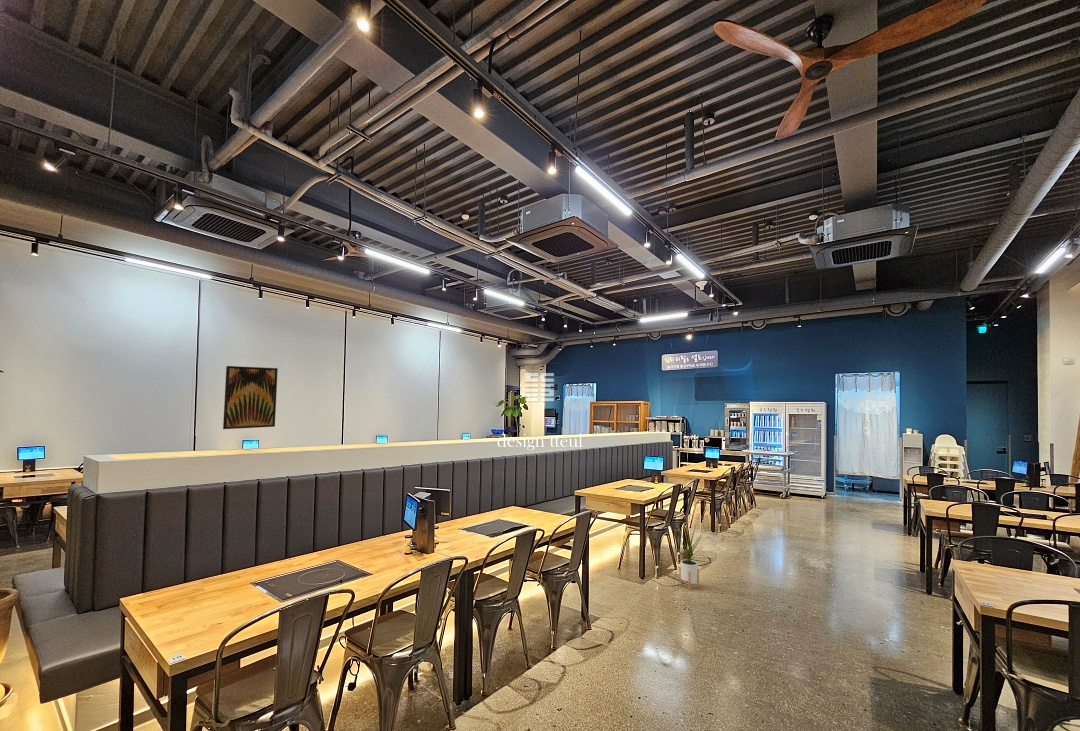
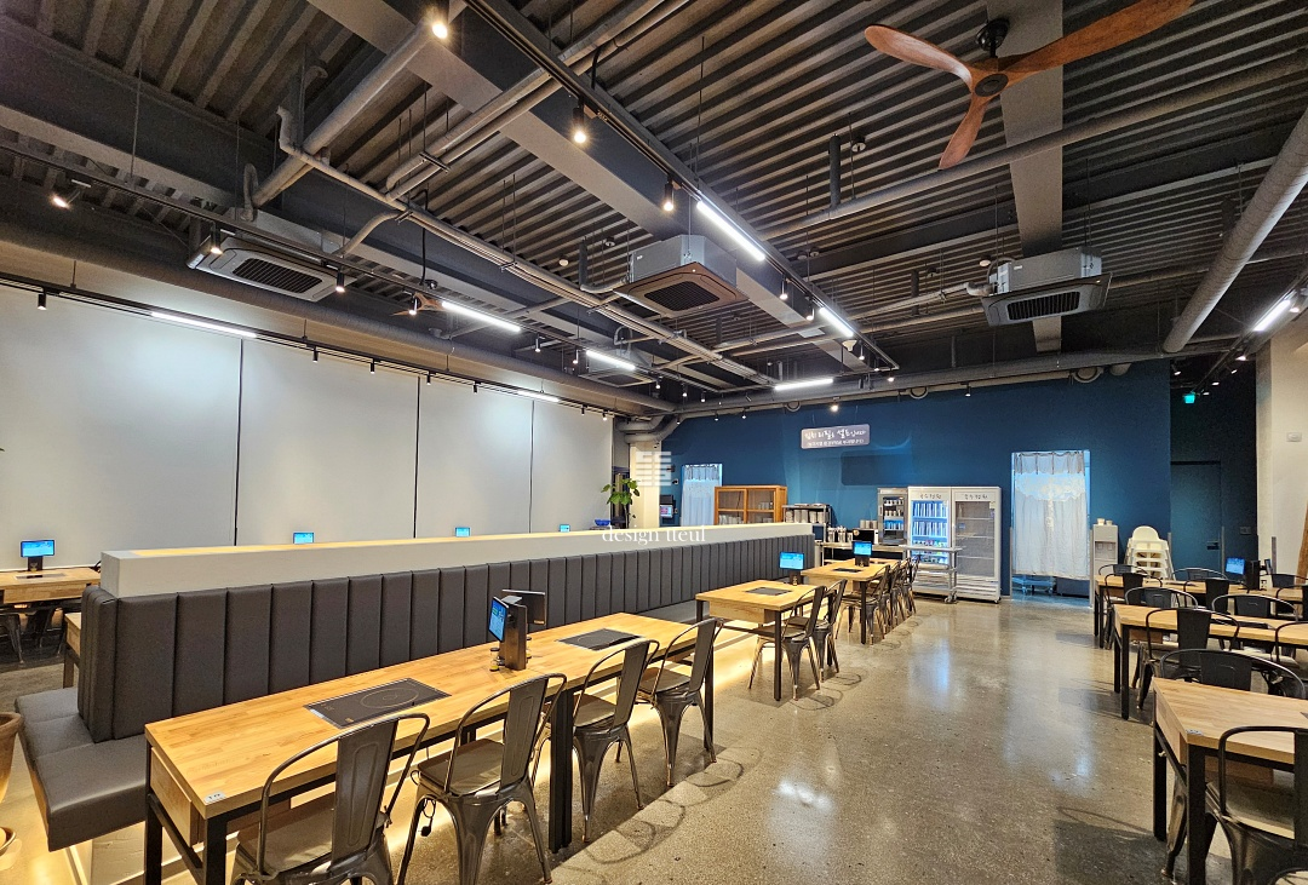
- wall art [222,365,279,430]
- house plant [673,520,707,592]
